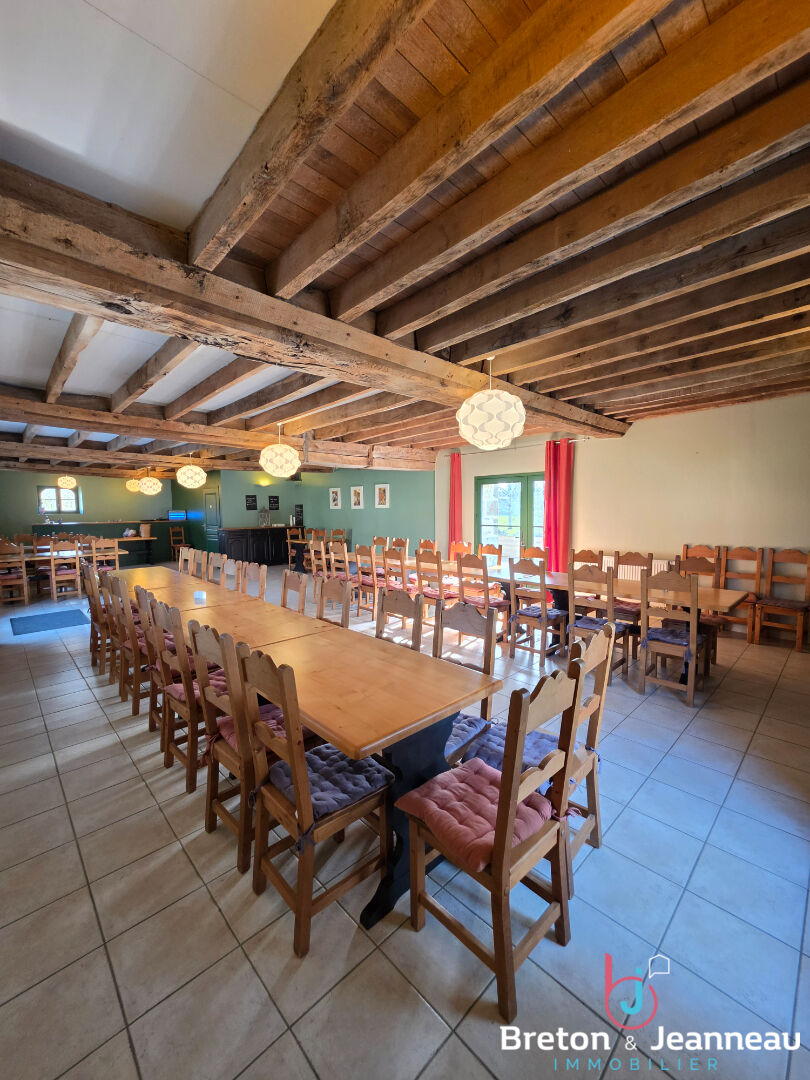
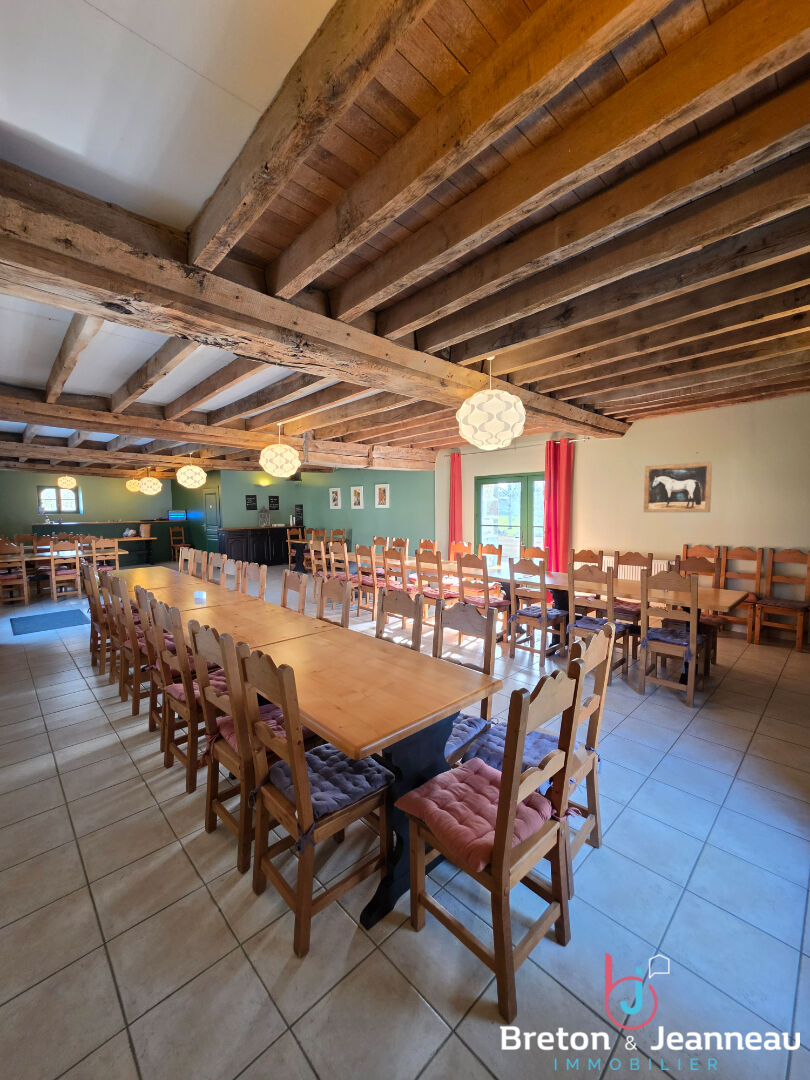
+ wall art [643,460,714,513]
